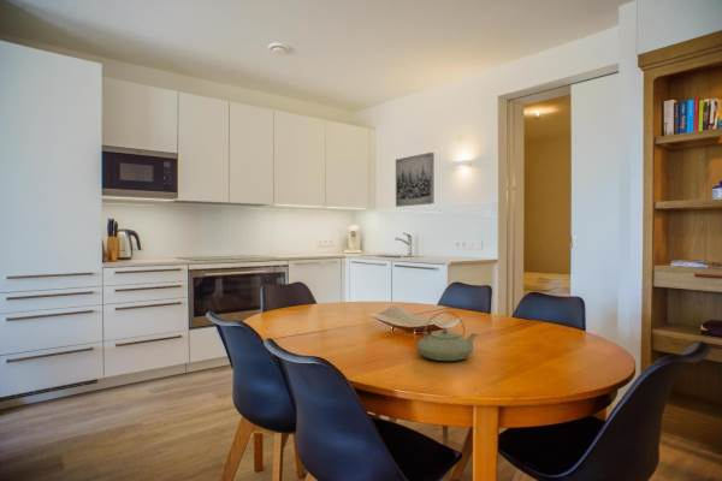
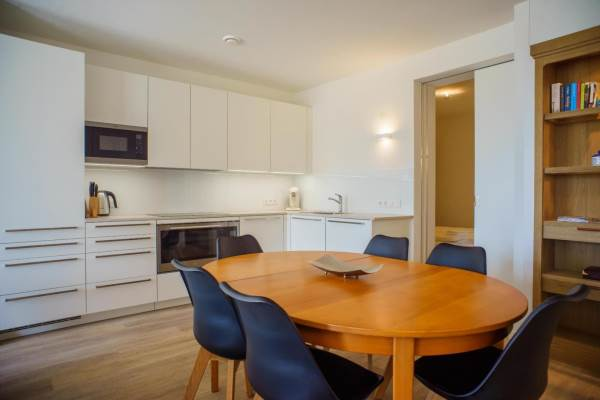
- teapot [415,310,478,362]
- wall art [395,152,436,208]
